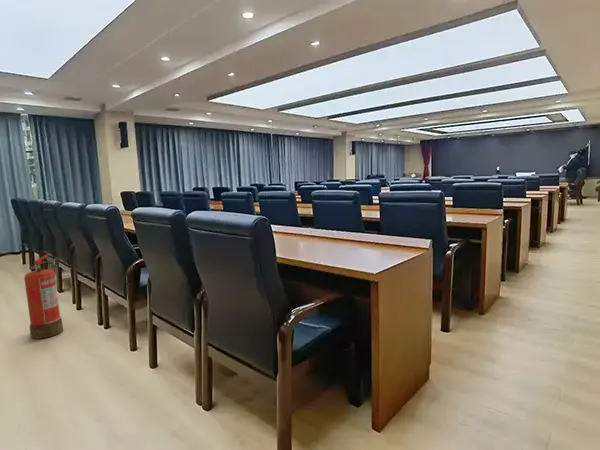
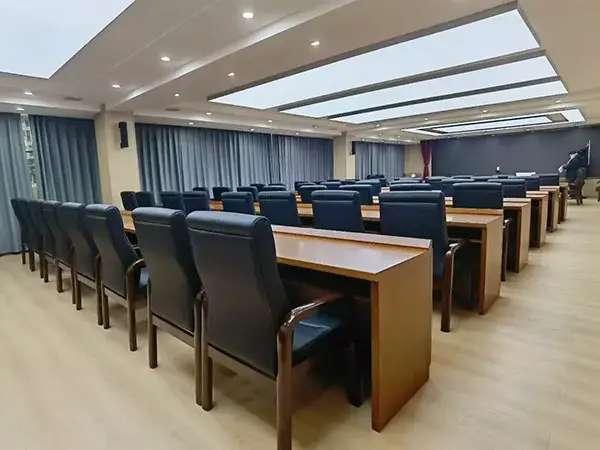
- fire extinguisher [23,253,64,340]
